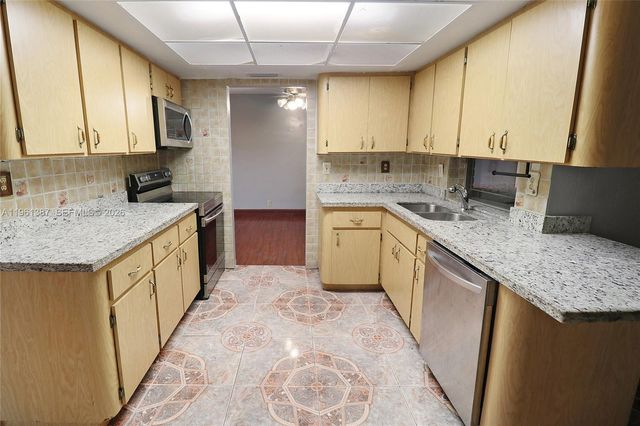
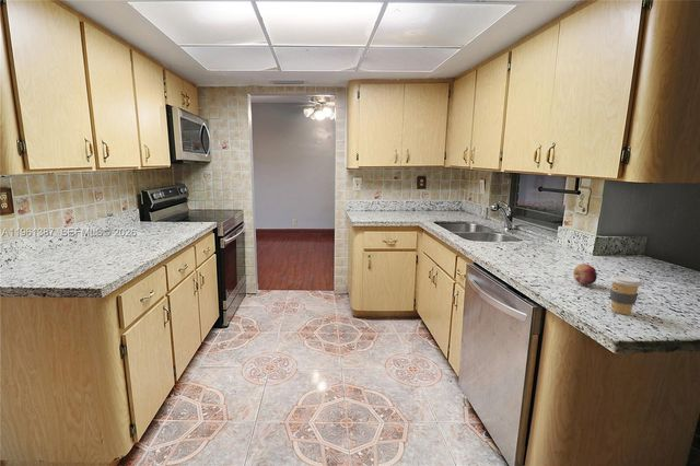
+ coffee cup [608,275,643,315]
+ fruit [572,263,598,286]
